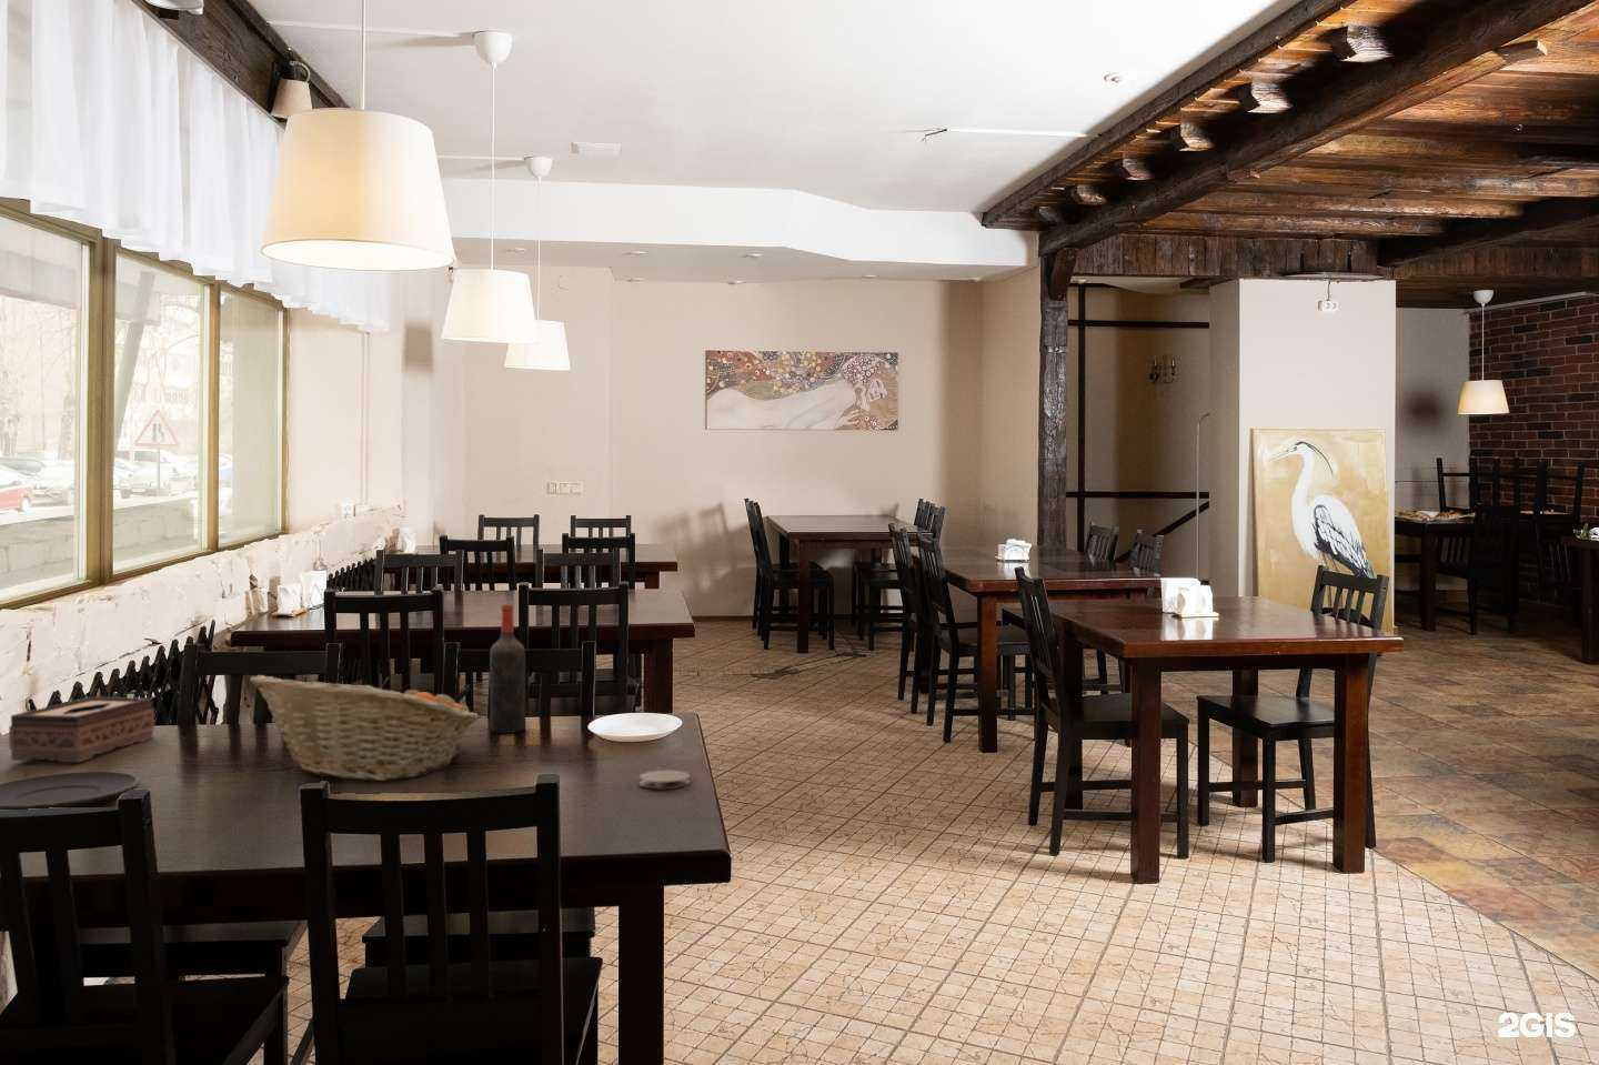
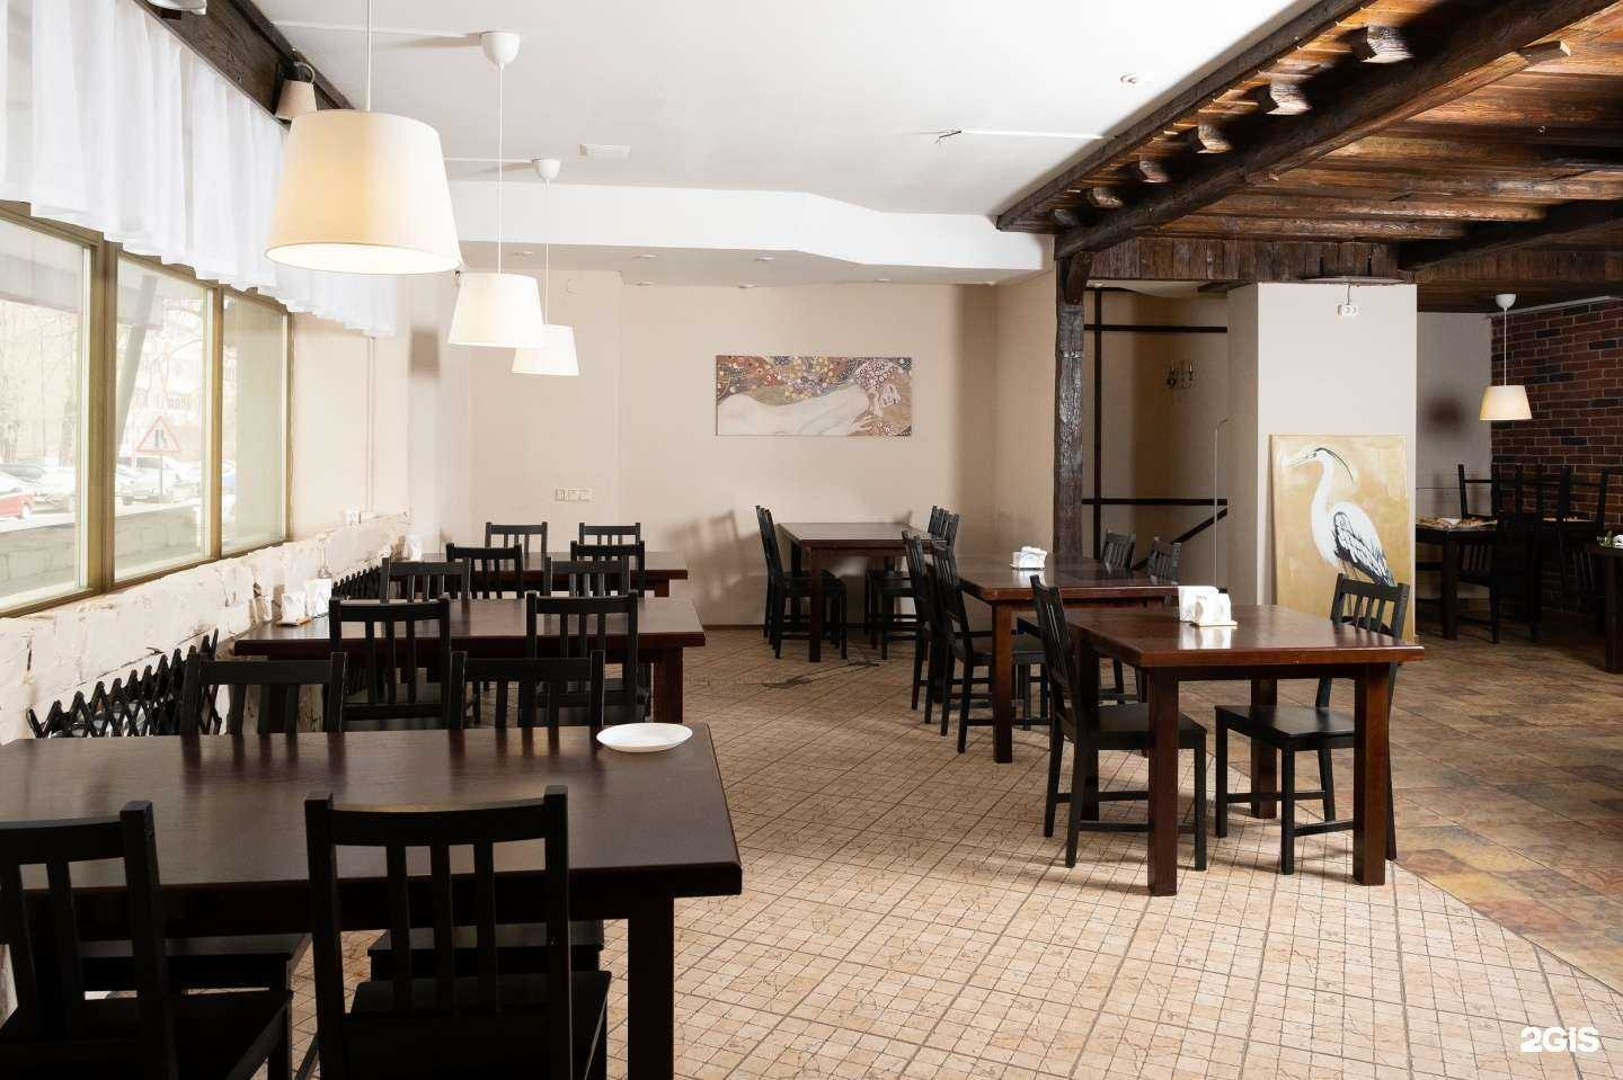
- fruit basket [248,674,480,782]
- coaster [638,769,690,789]
- wine bottle [488,603,526,735]
- tissue box [8,697,156,763]
- plate [0,770,140,811]
